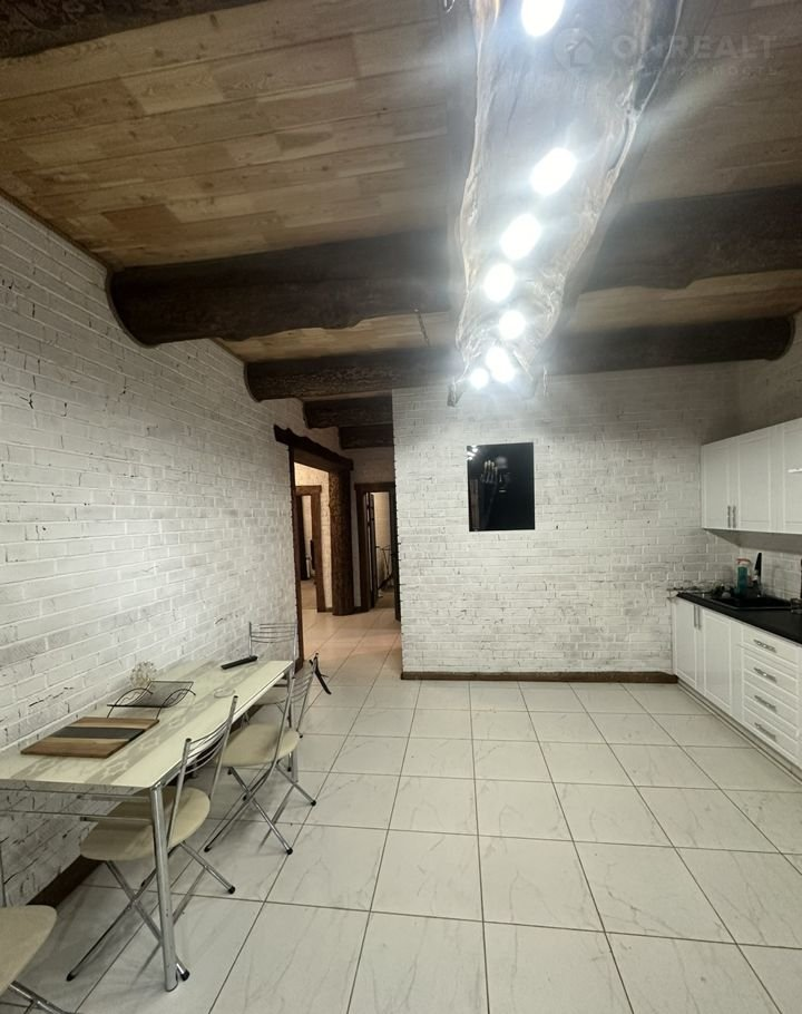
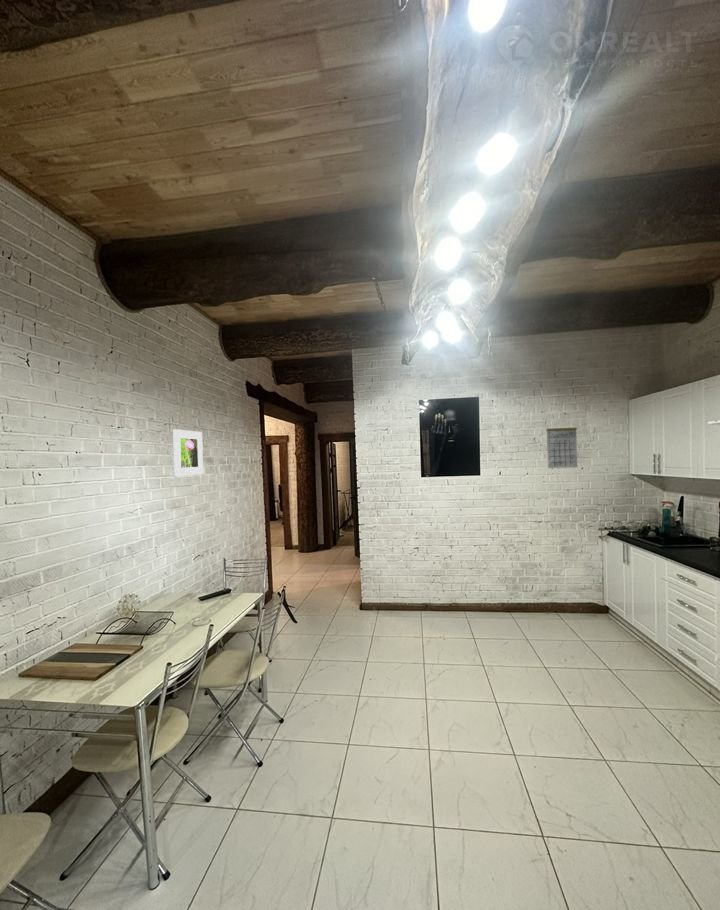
+ calendar [545,419,578,469]
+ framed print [172,428,204,477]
